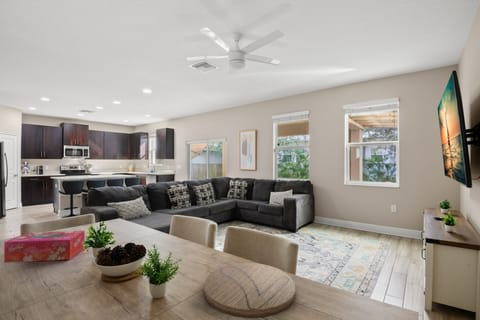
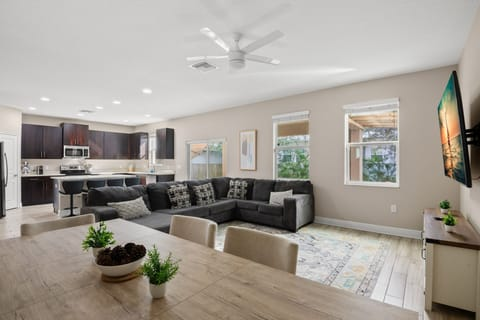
- cutting board [203,262,296,319]
- tissue box [3,230,86,264]
